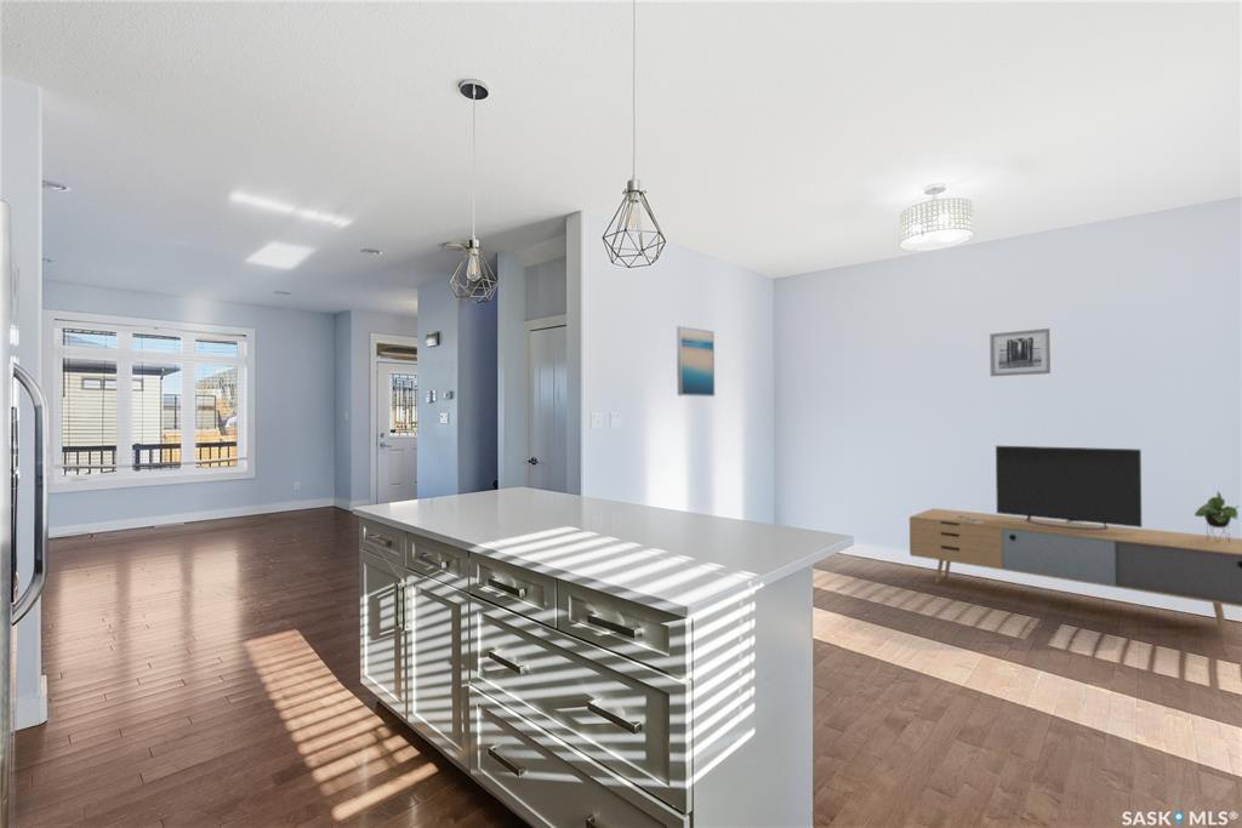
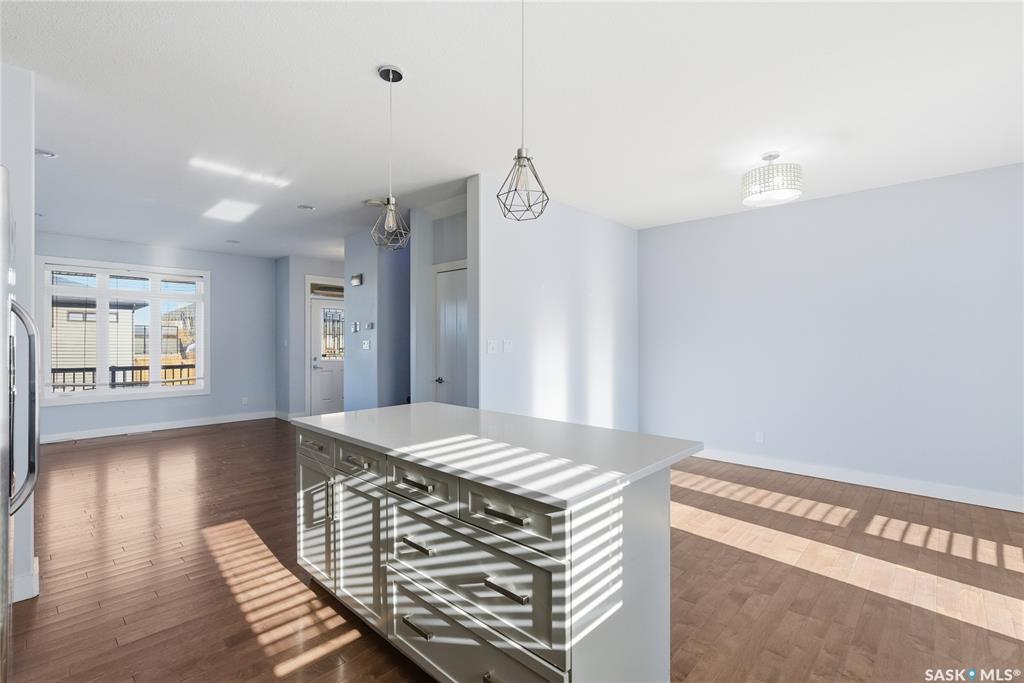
- media console [908,445,1242,638]
- wall art [989,327,1053,377]
- wall art [676,325,716,398]
